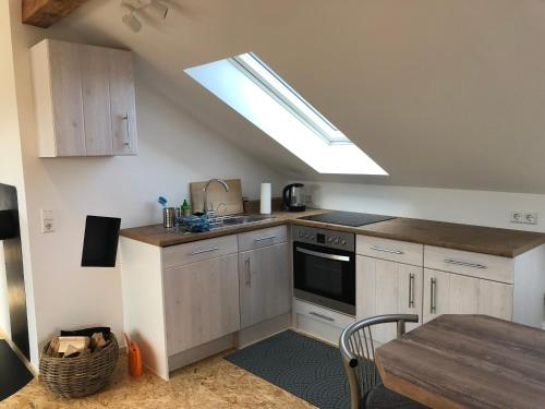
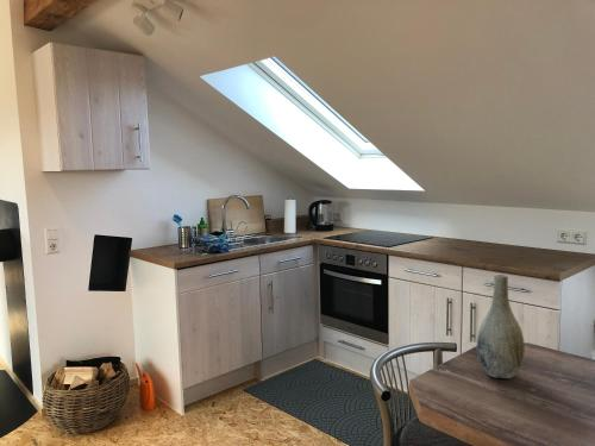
+ vase [476,274,526,379]
